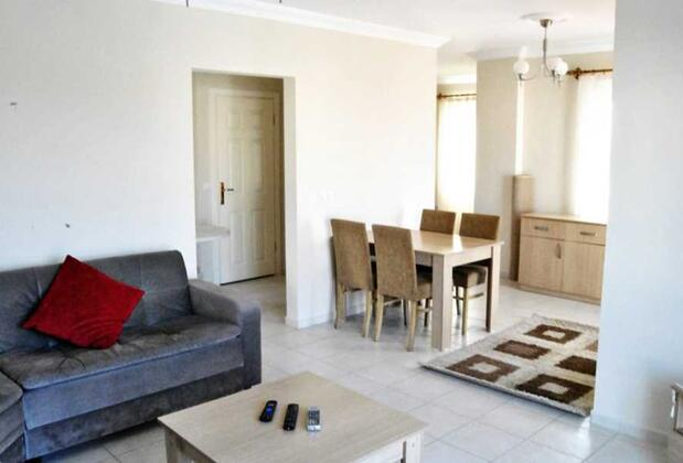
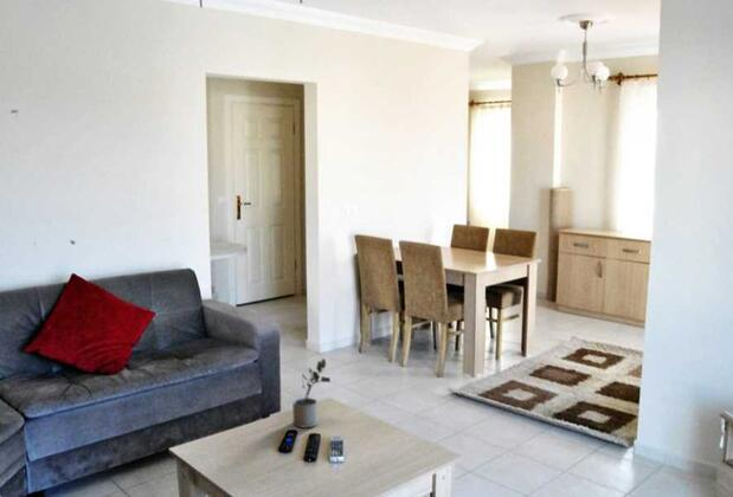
+ potted plant [291,357,332,430]
